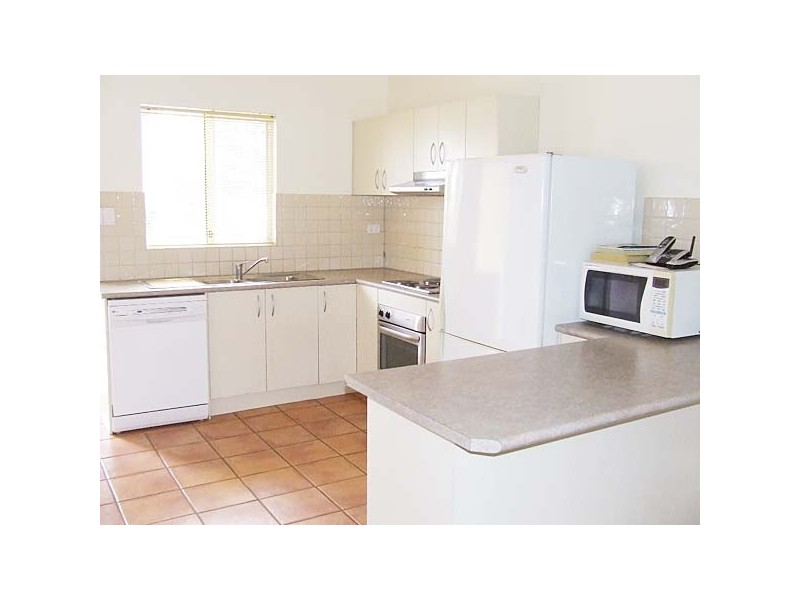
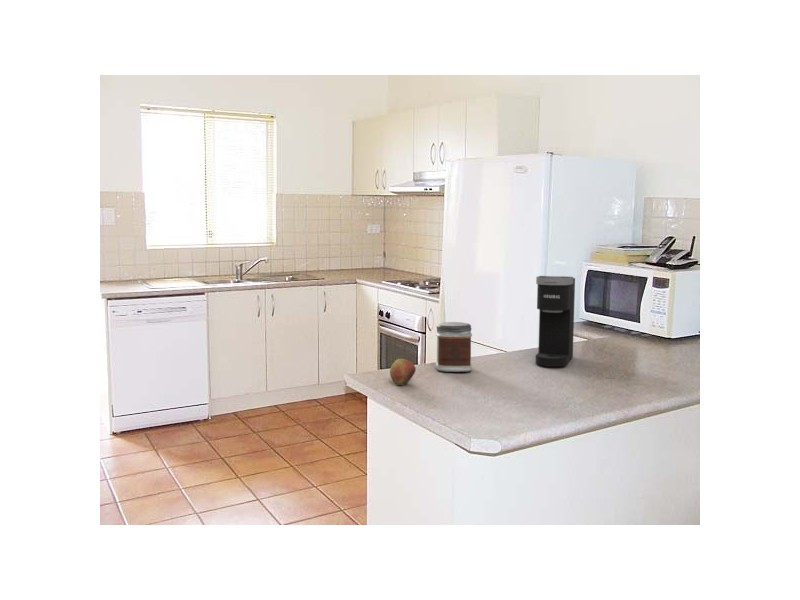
+ coffee maker [535,275,576,368]
+ apple [389,358,417,387]
+ jar [434,321,473,373]
